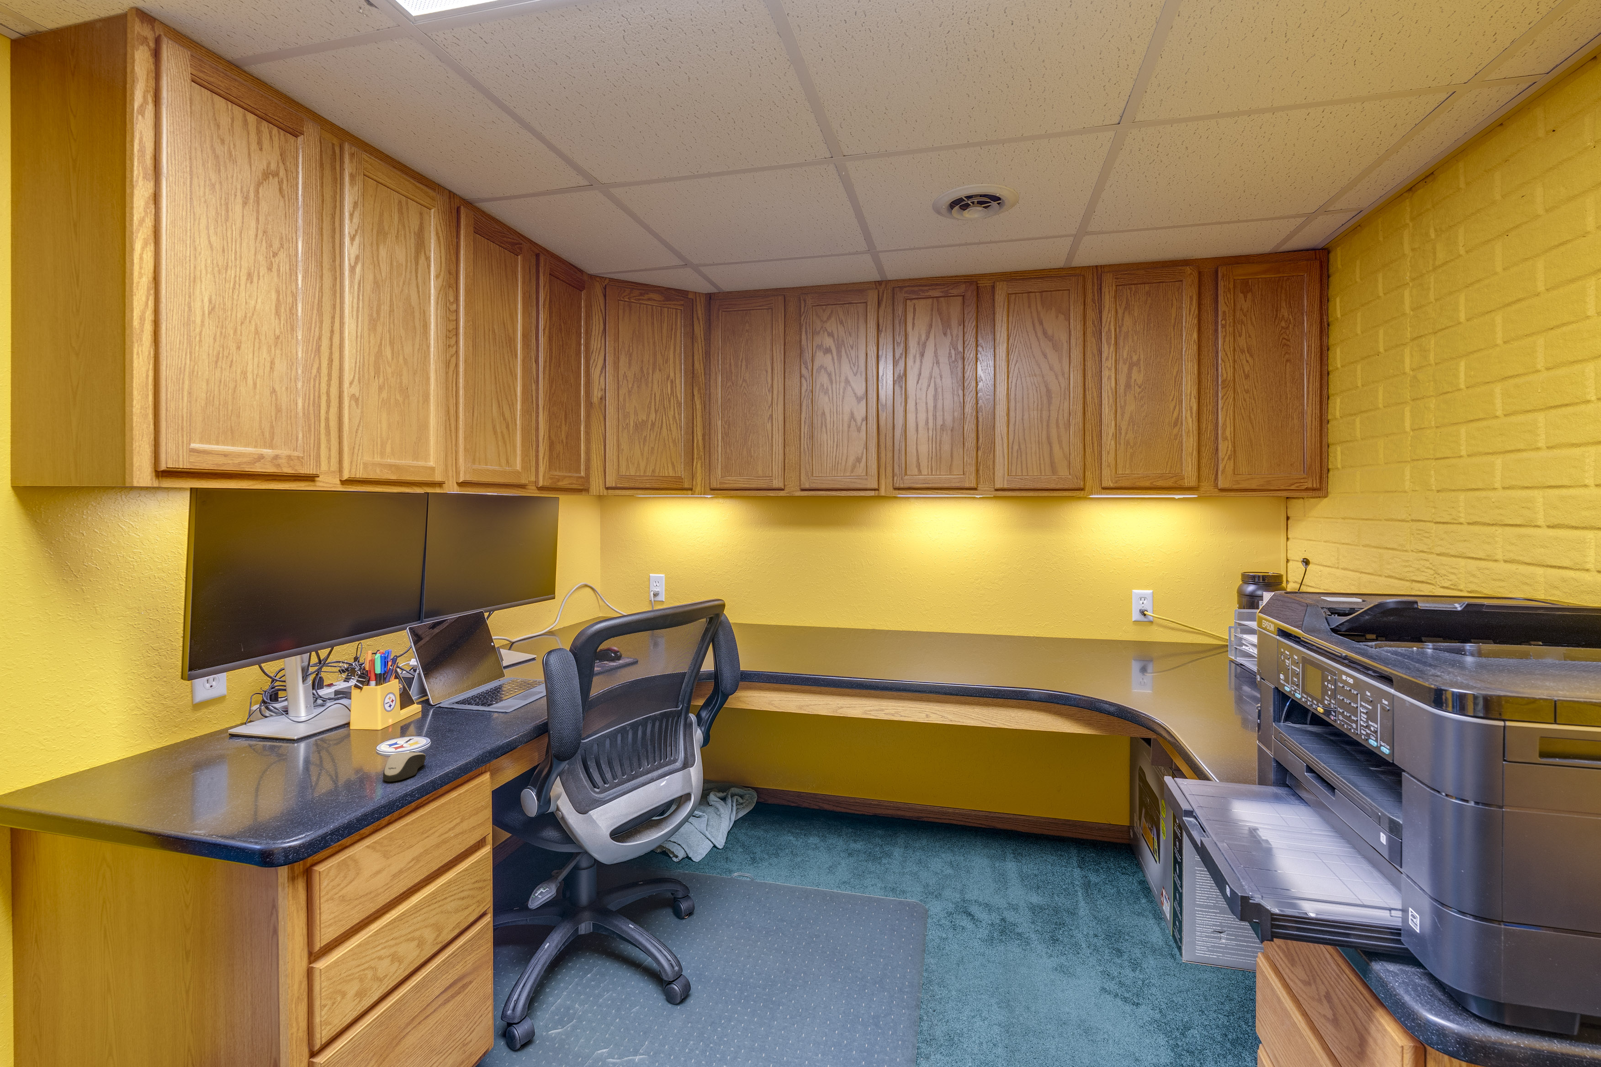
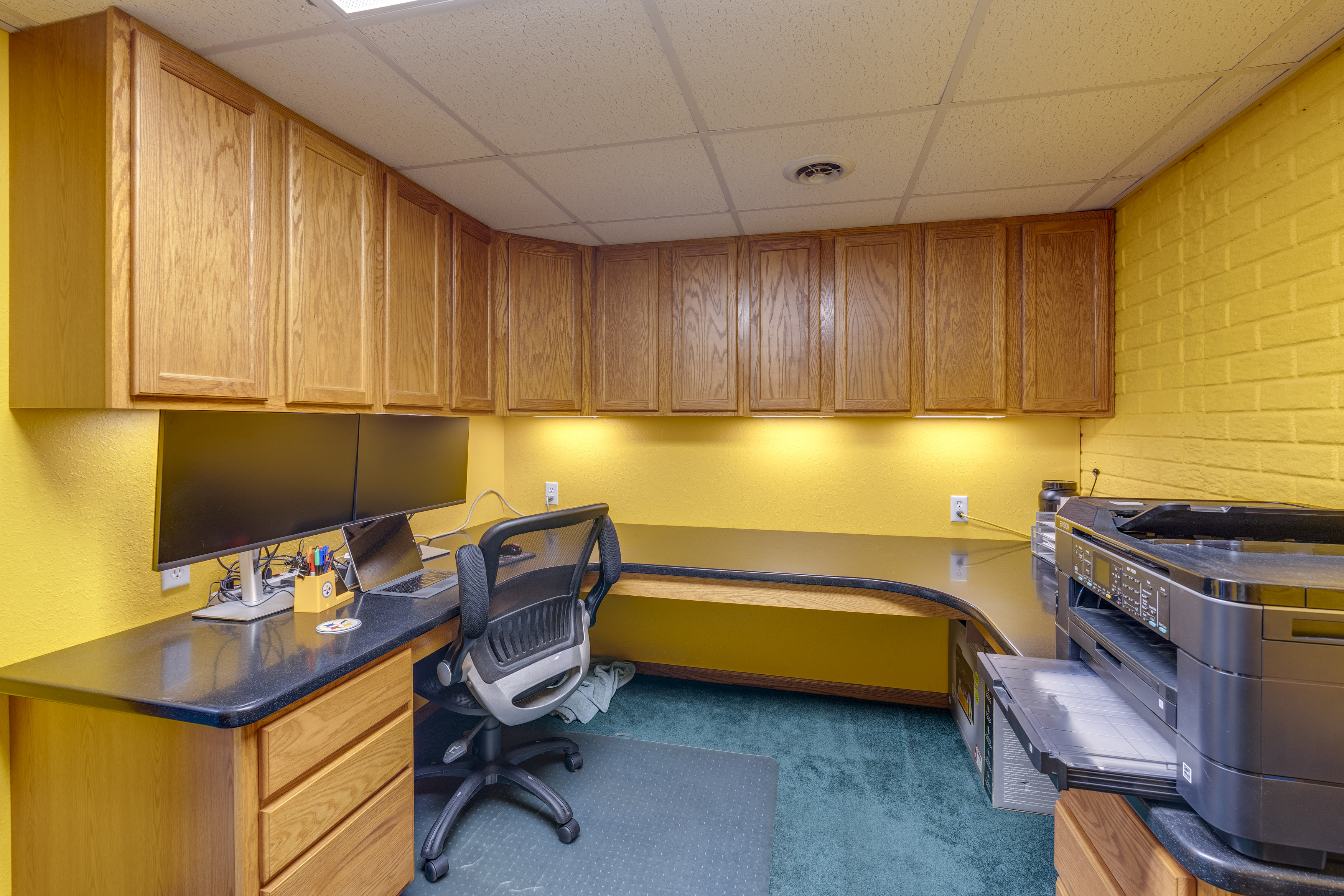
- computer mouse [382,751,425,782]
